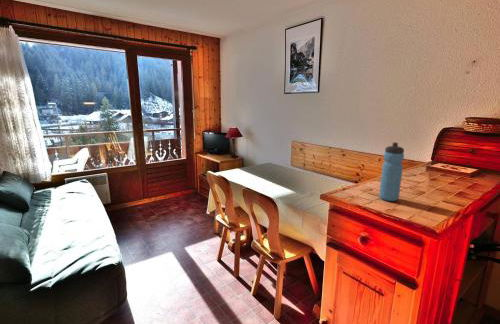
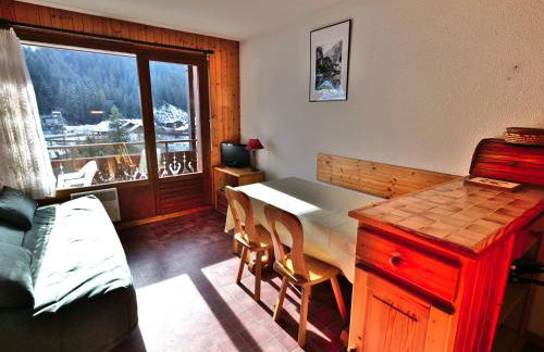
- water bottle [378,141,405,202]
